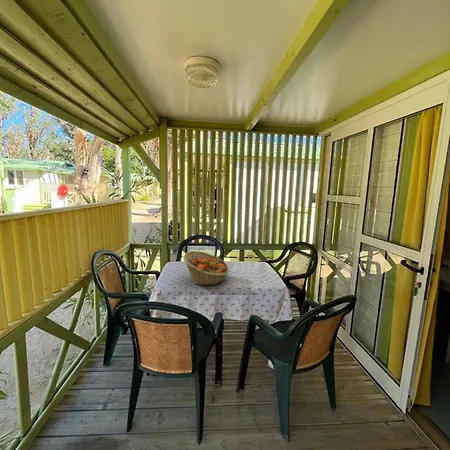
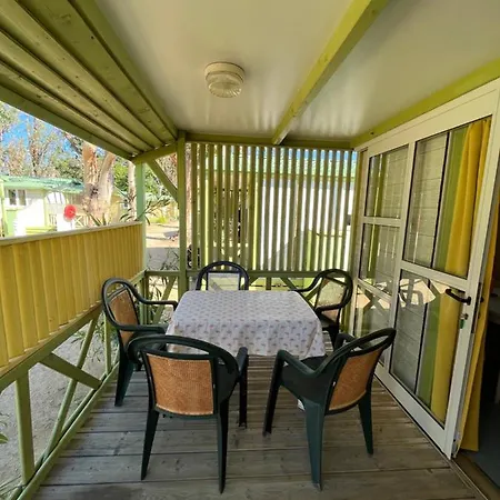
- fruit basket [182,250,230,286]
